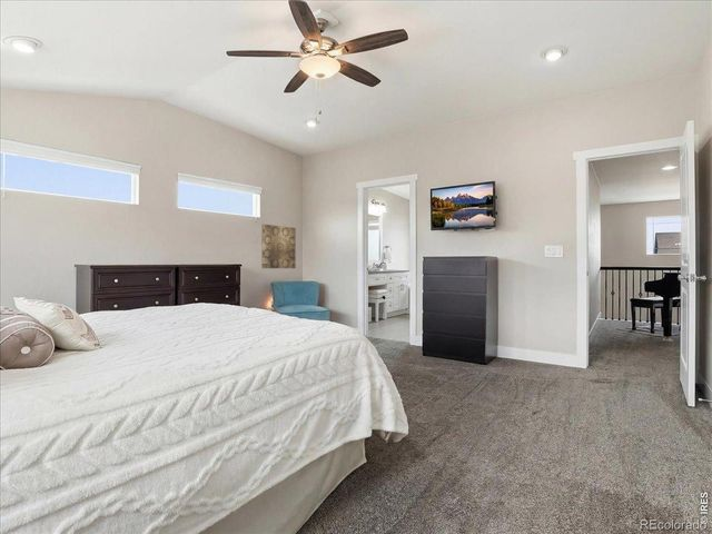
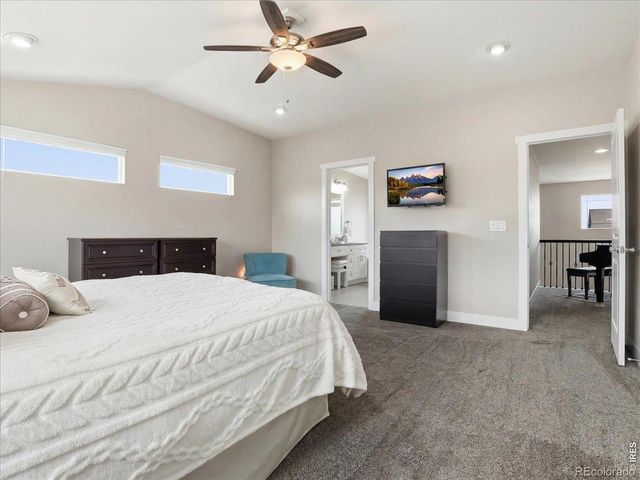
- wall art [260,224,297,269]
